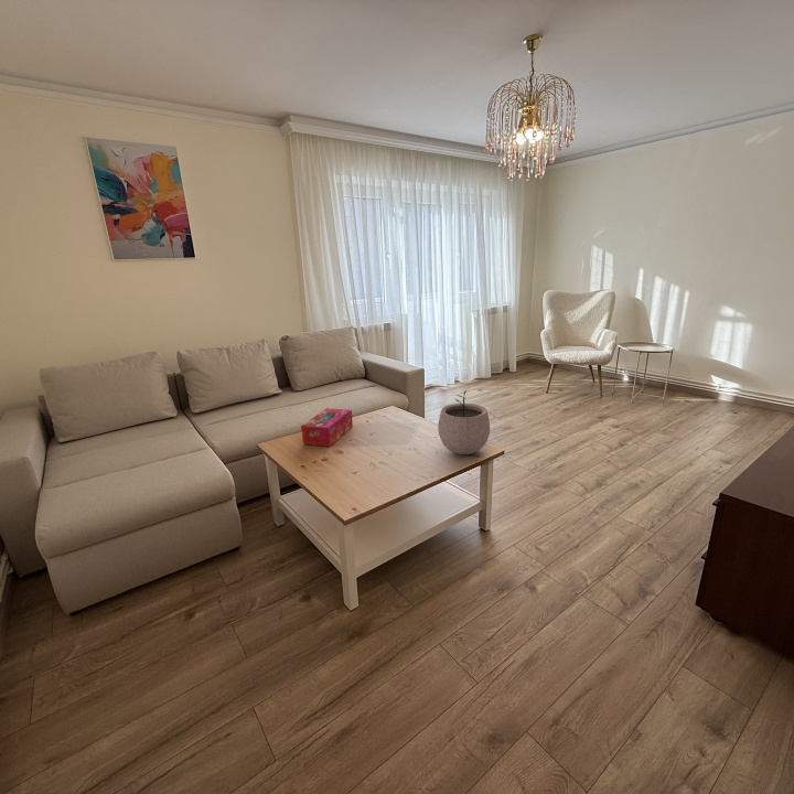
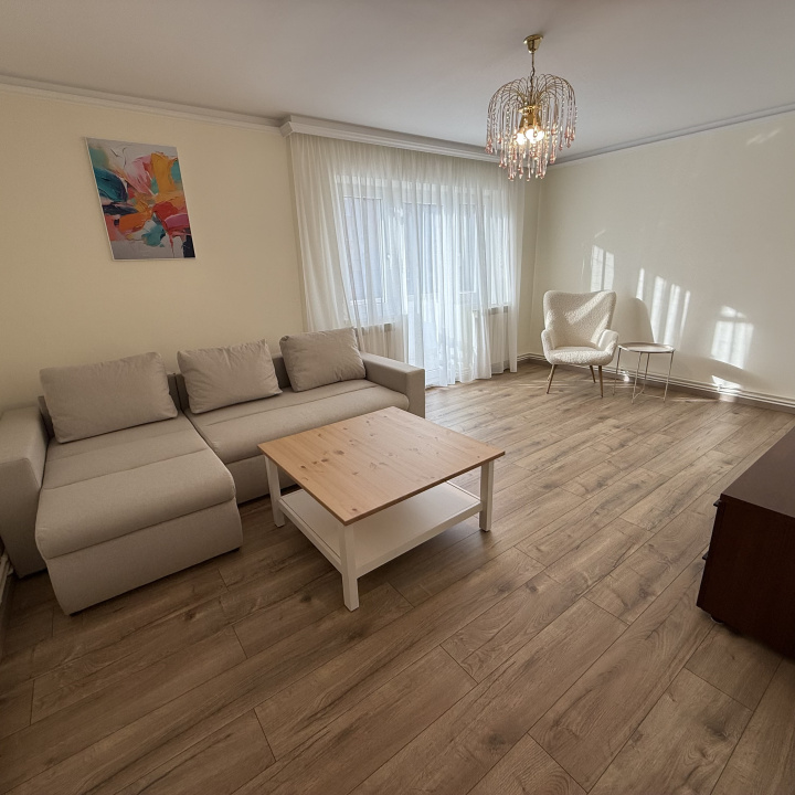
- plant pot [437,389,491,455]
- tissue box [300,407,354,448]
